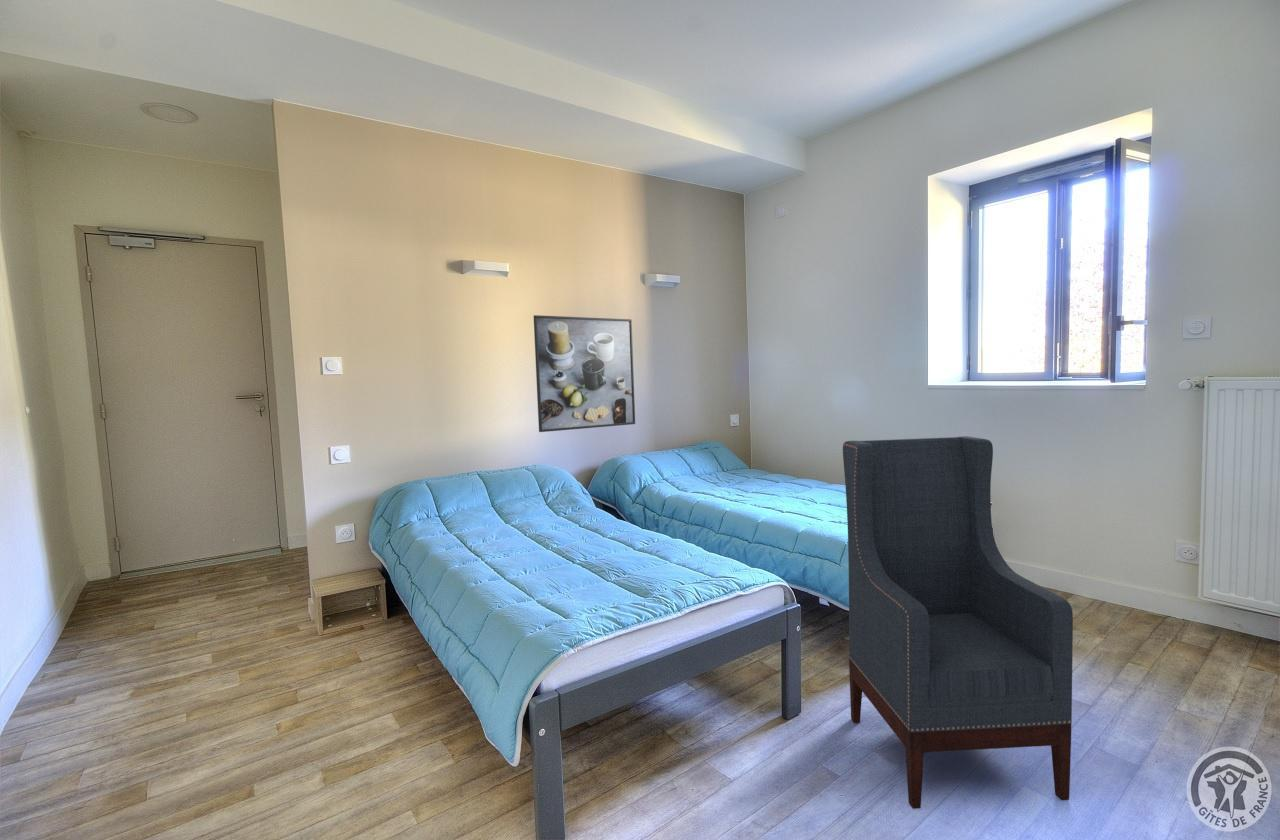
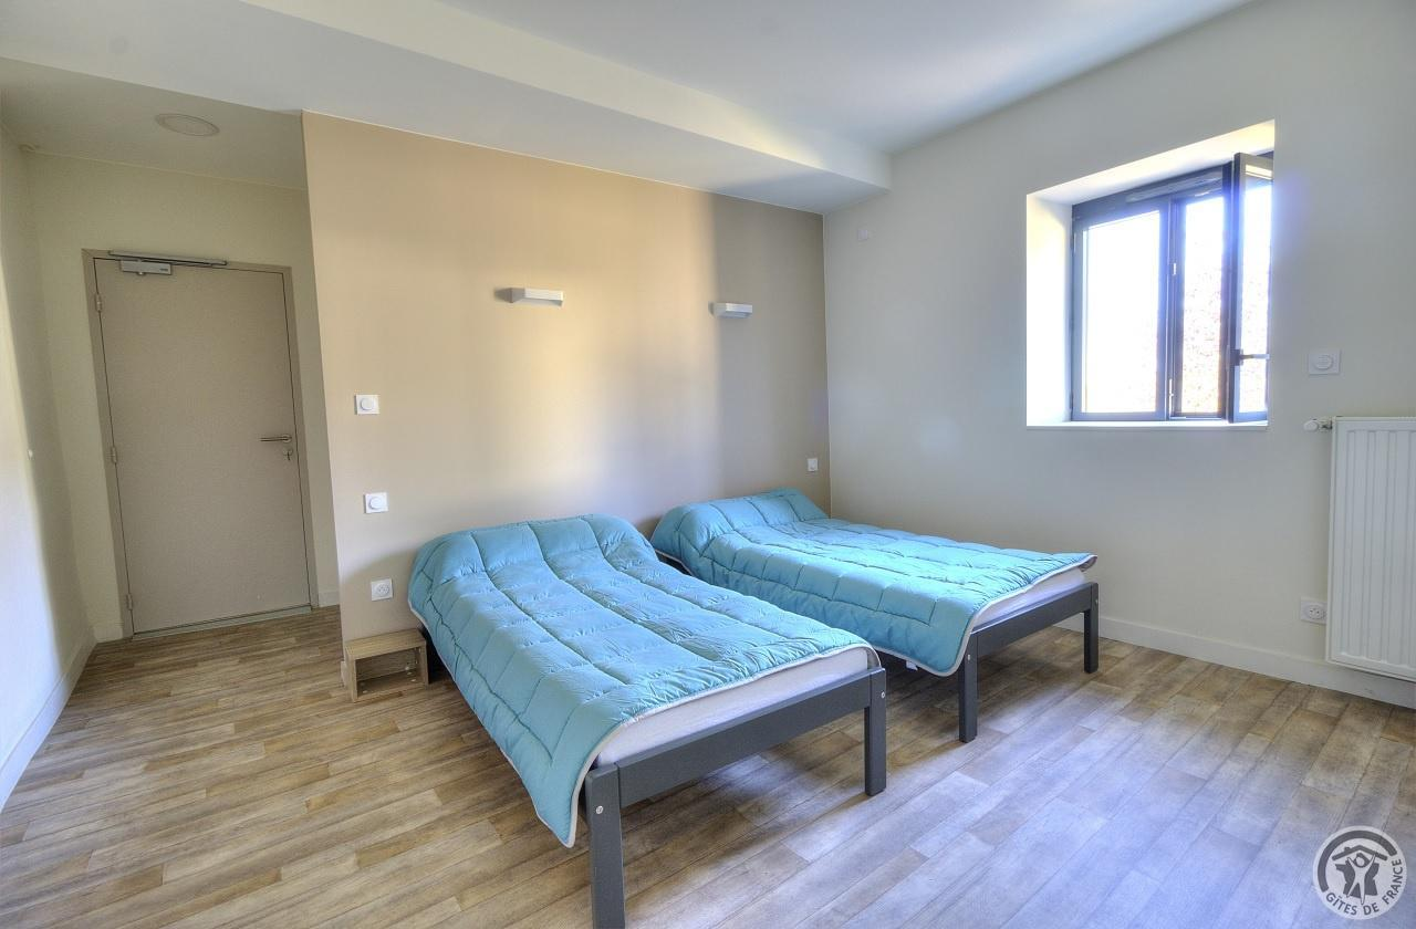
- armchair [842,435,1074,810]
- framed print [533,314,636,433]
